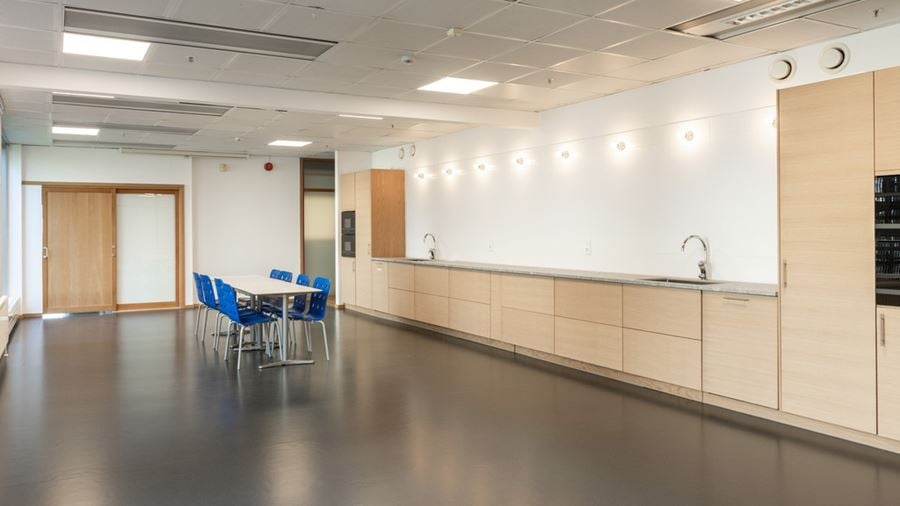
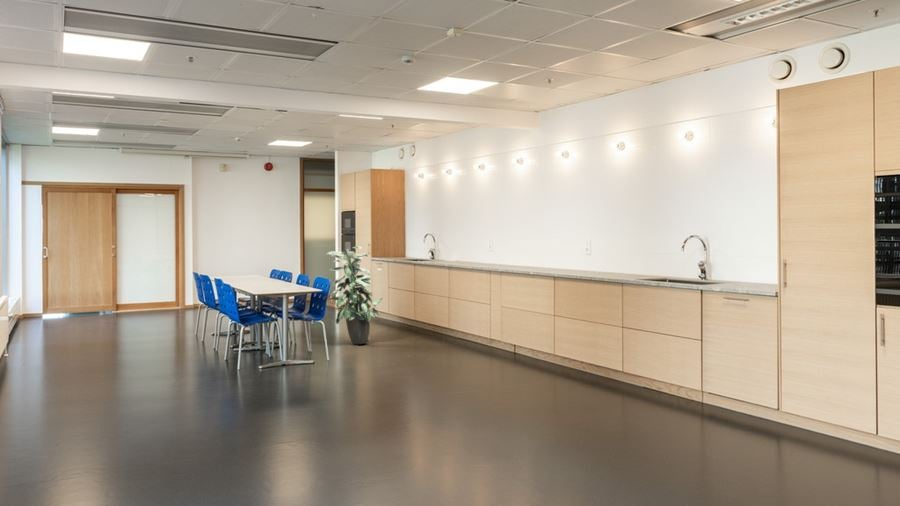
+ indoor plant [325,245,384,346]
